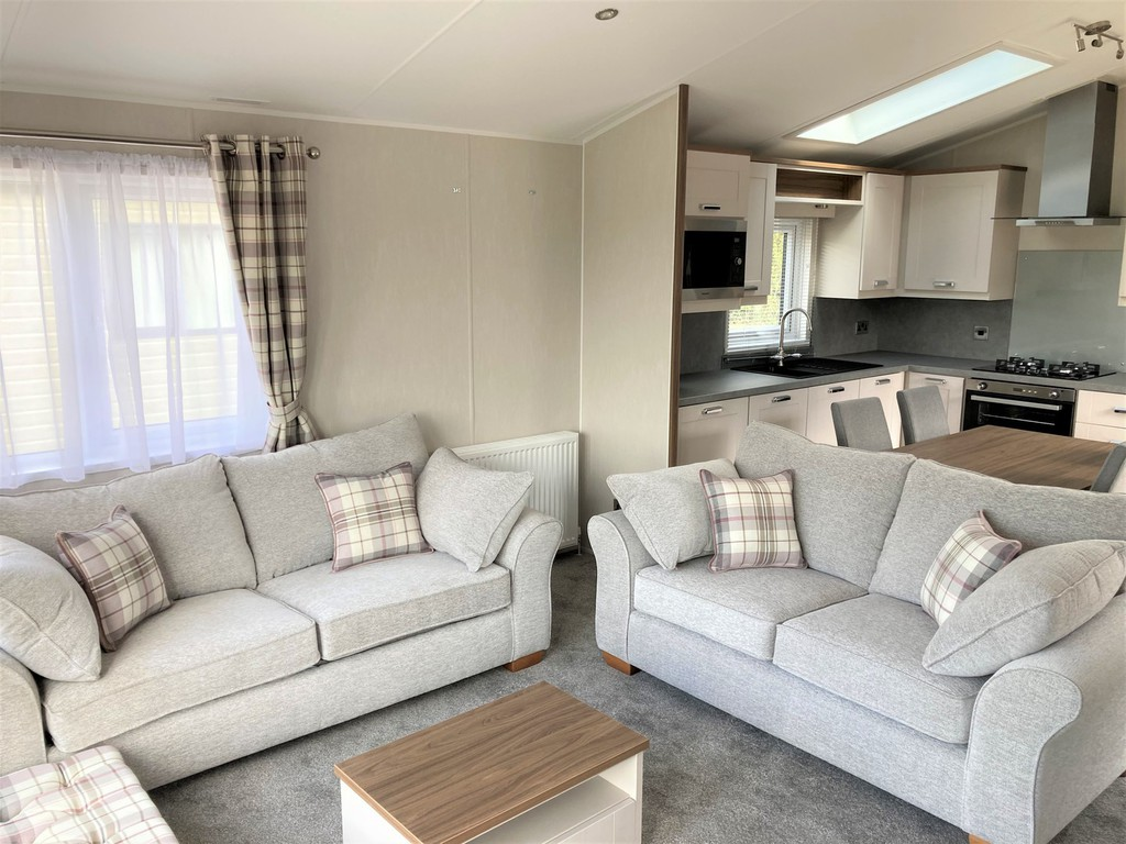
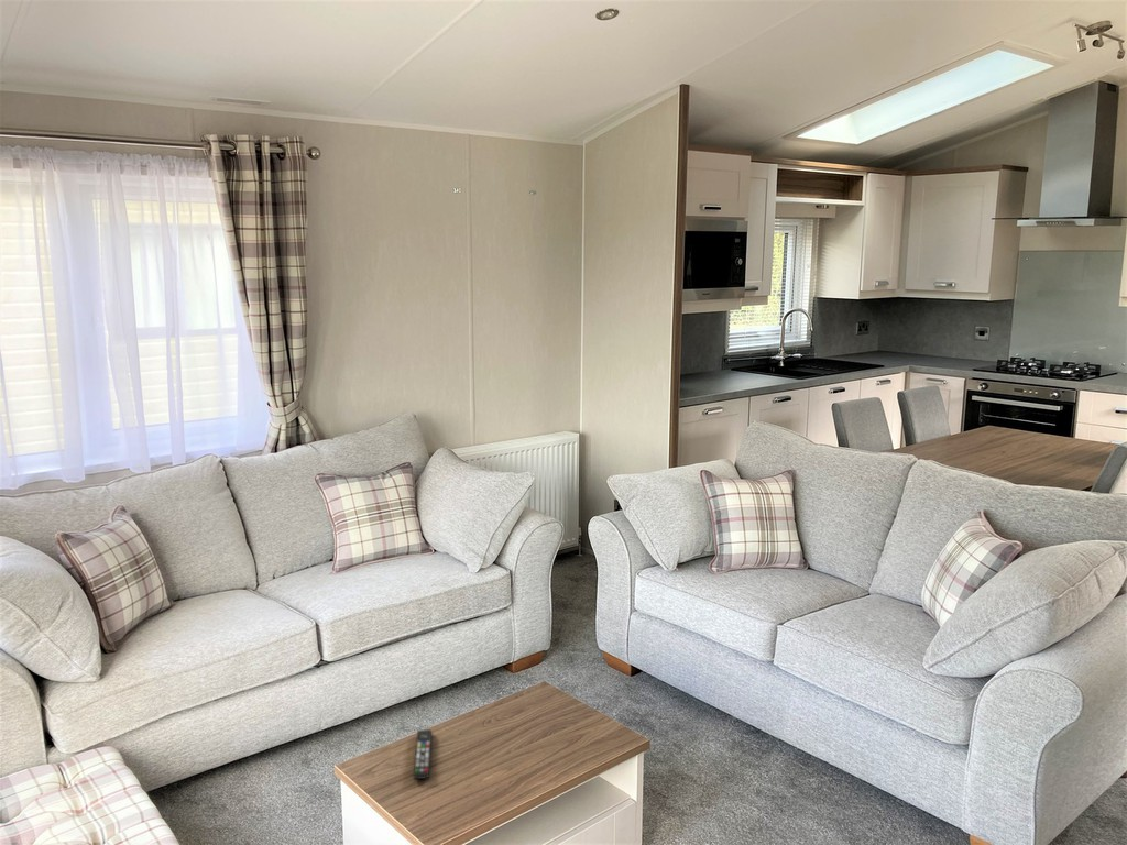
+ remote control [413,728,433,780]
